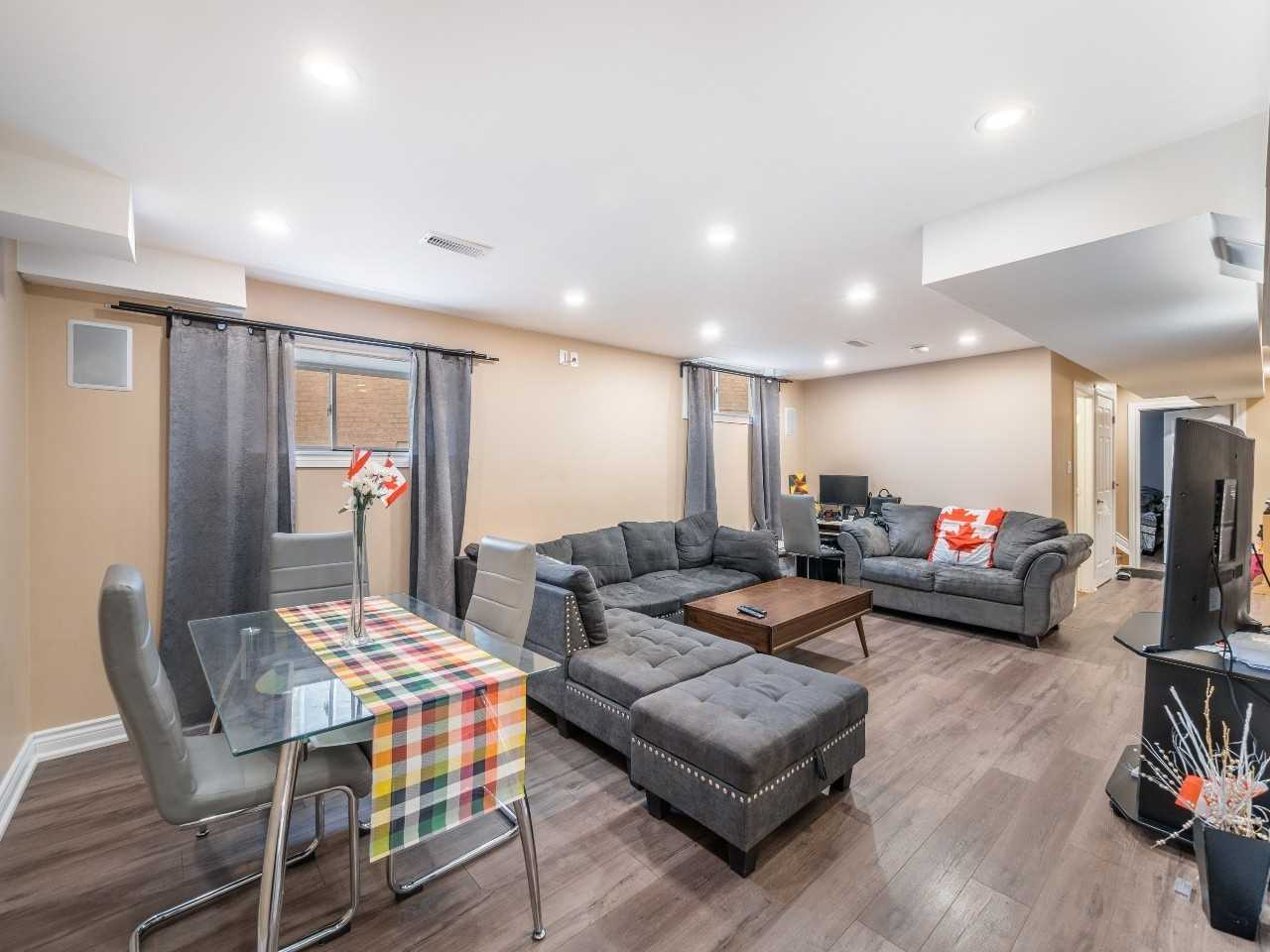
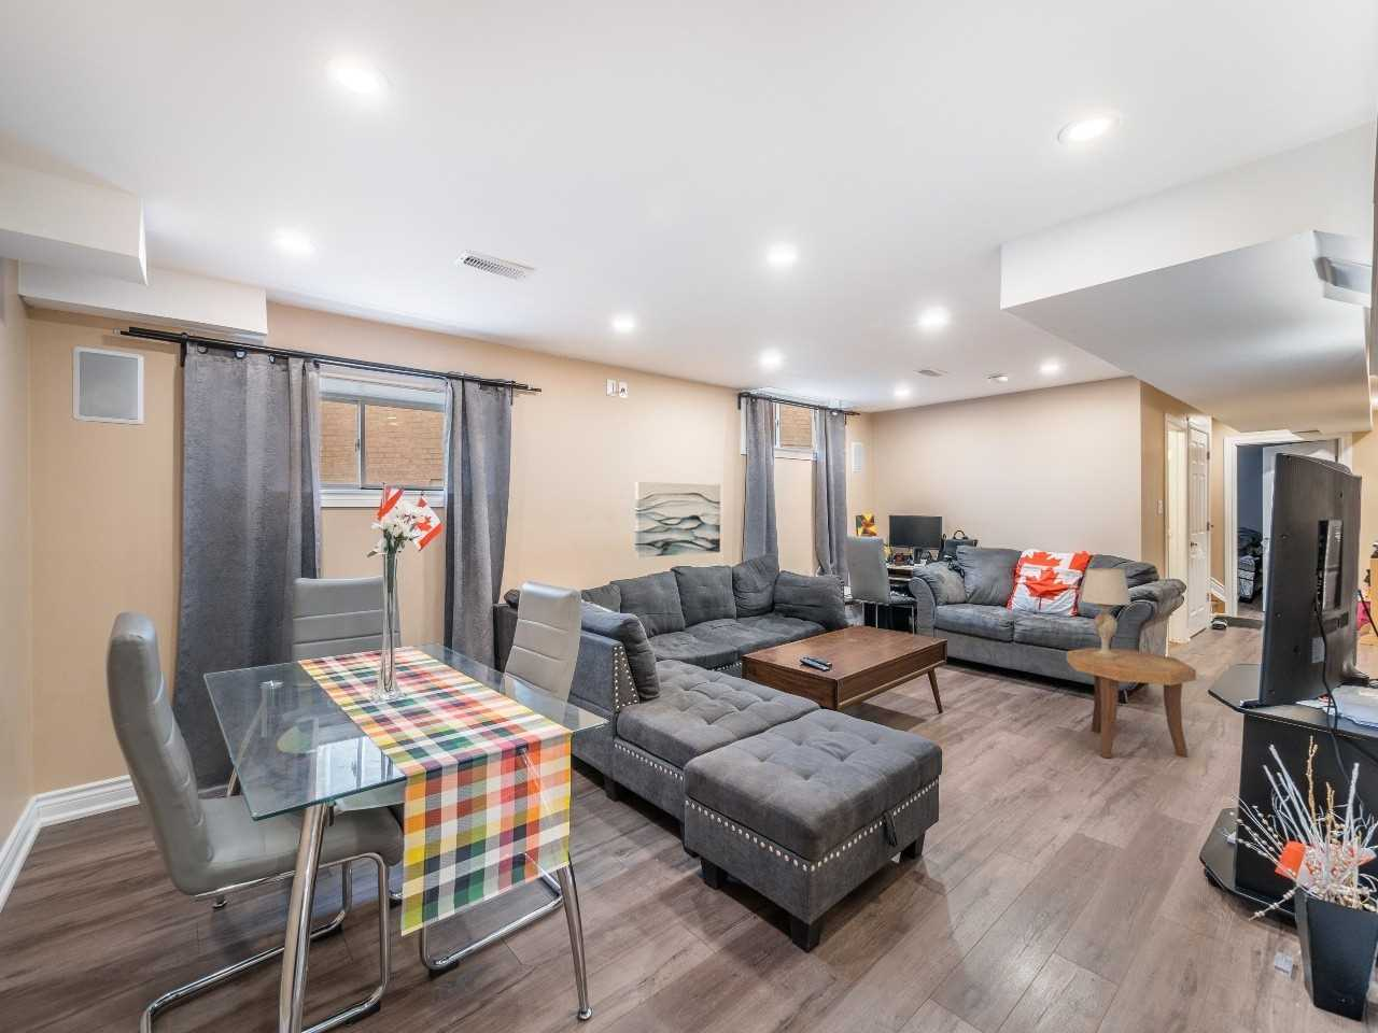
+ side table [1066,647,1197,758]
+ wall art [634,481,722,559]
+ table lamp [1080,567,1133,659]
